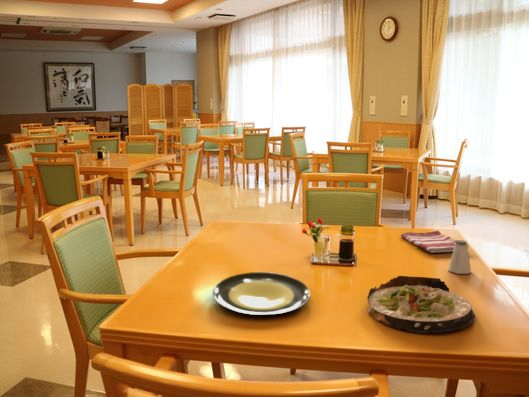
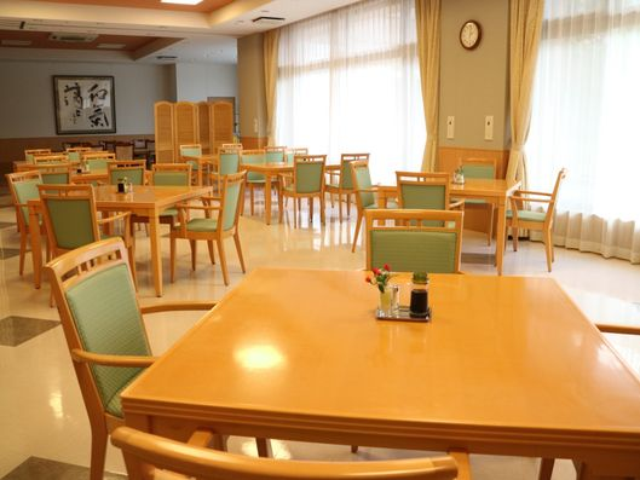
- plate [212,271,311,316]
- dish towel [400,230,470,254]
- saltshaker [447,239,472,275]
- salad plate [366,275,476,334]
